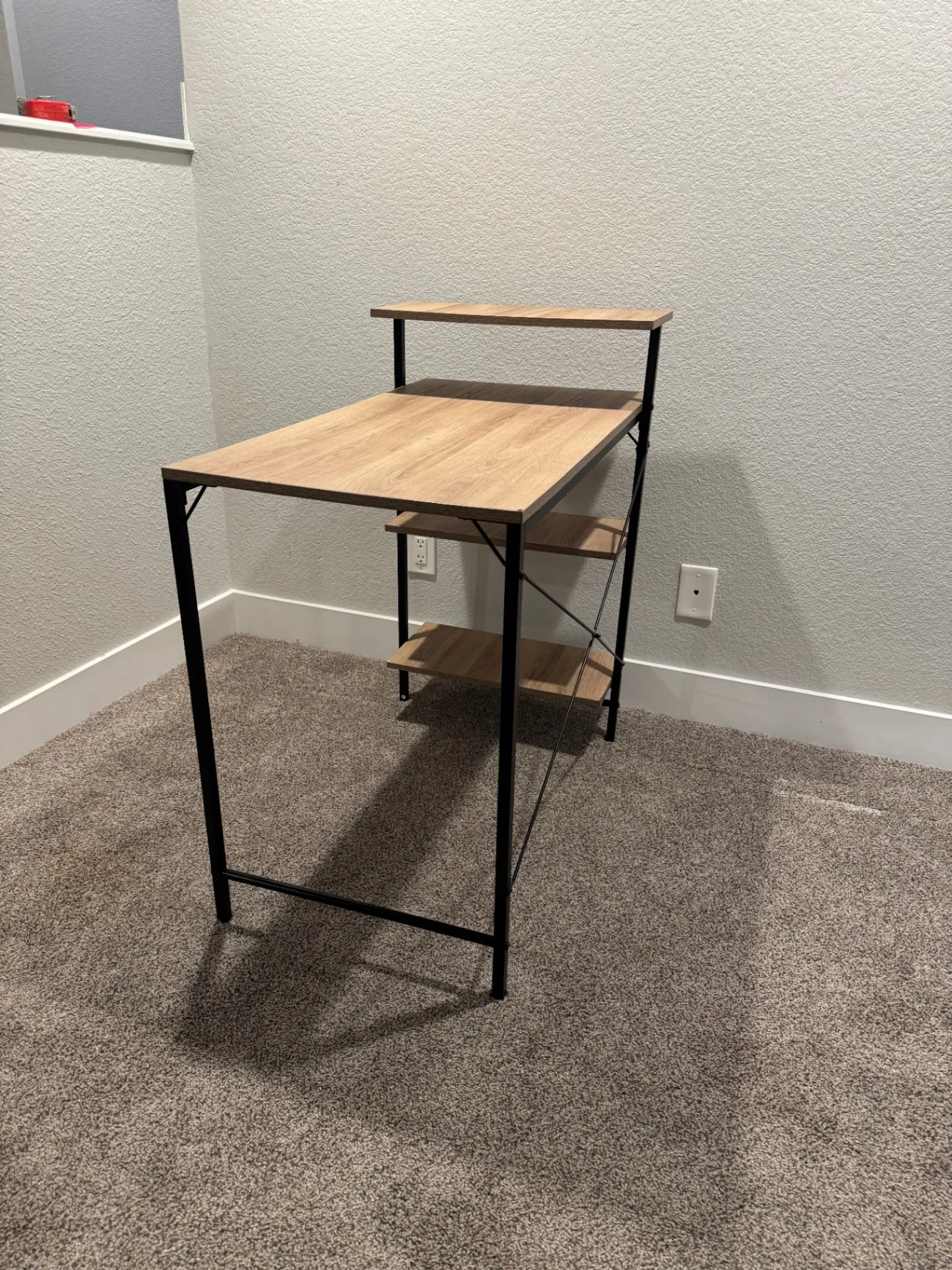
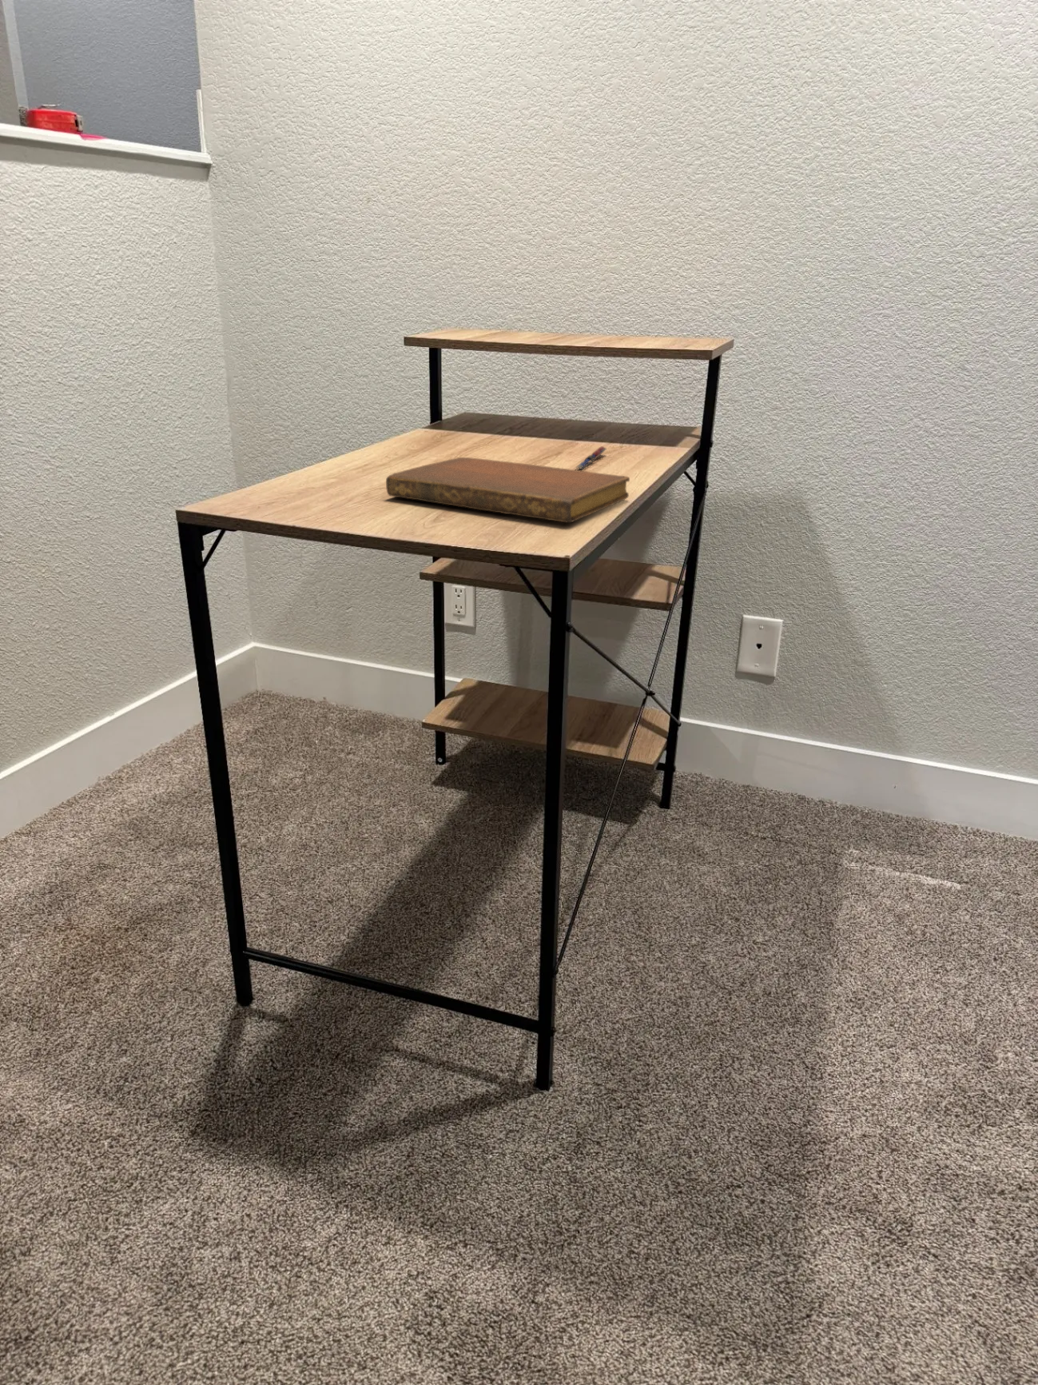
+ notebook [385,457,630,523]
+ pen [574,445,606,470]
